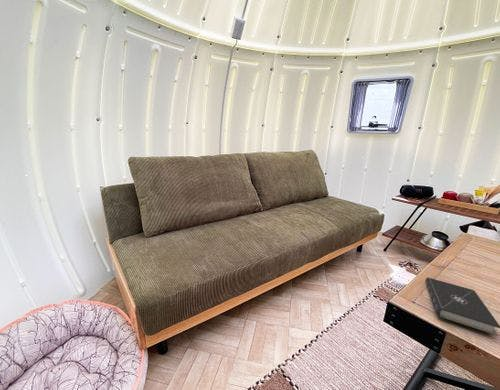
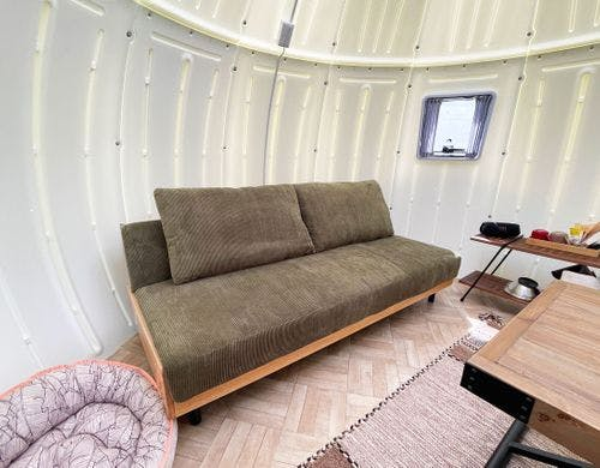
- book [424,276,500,337]
